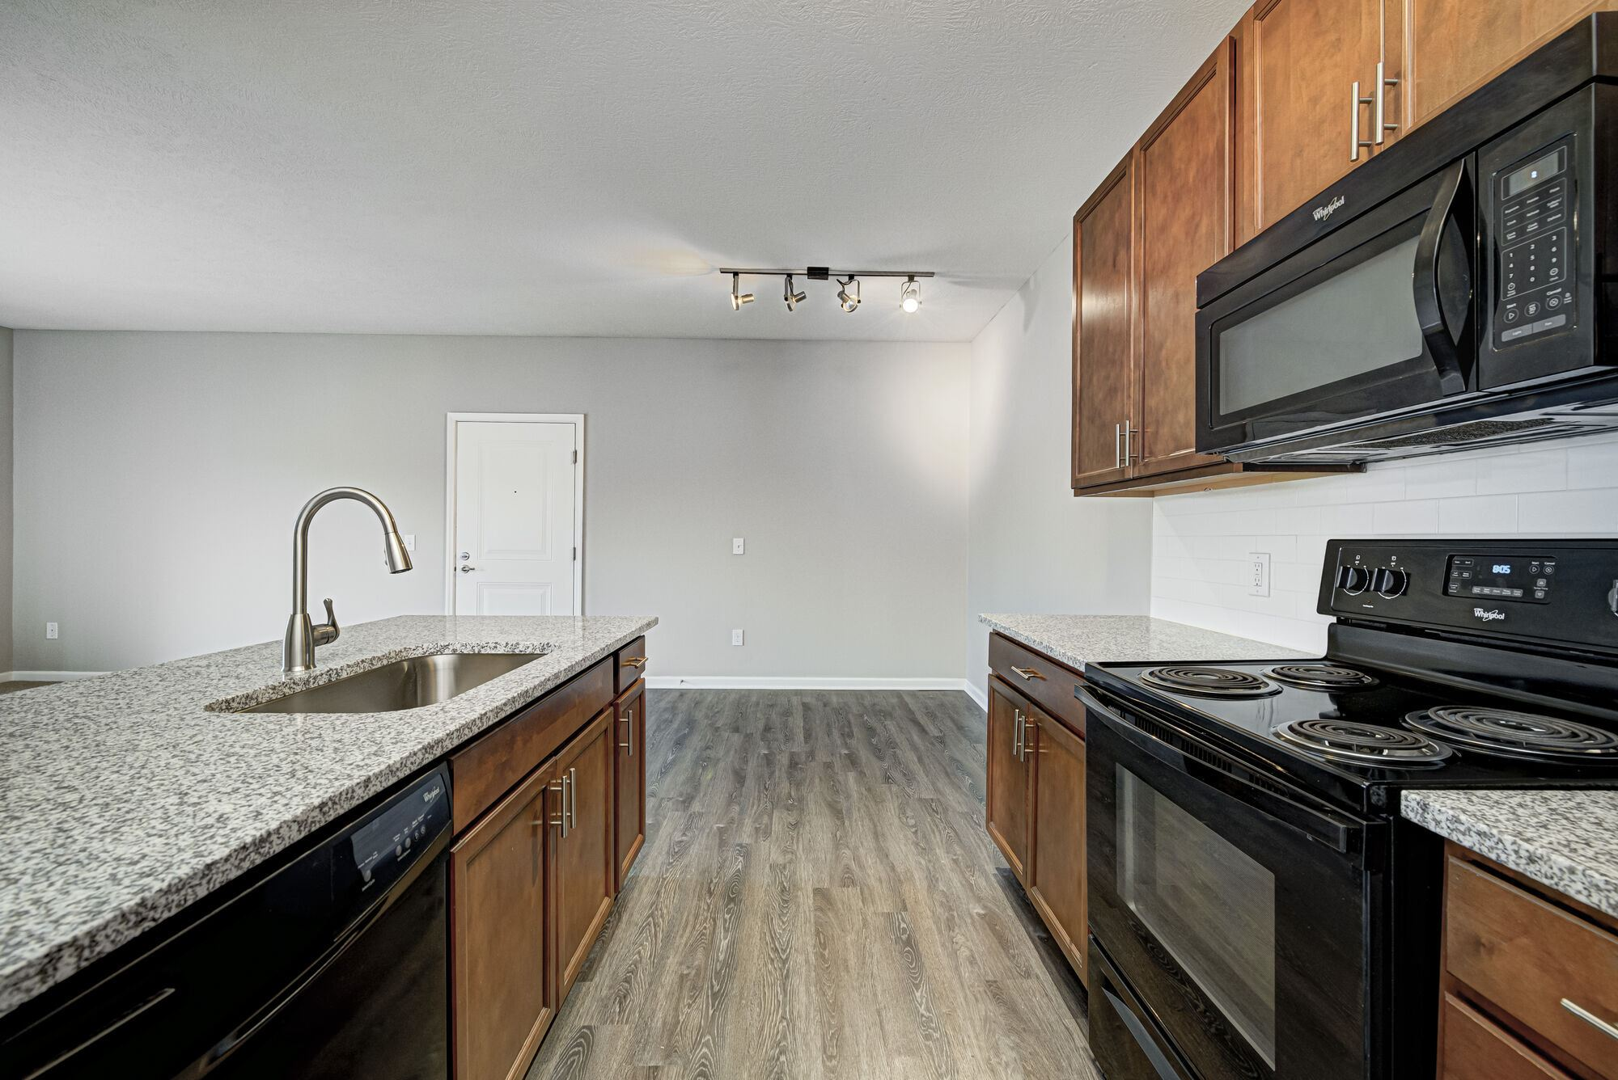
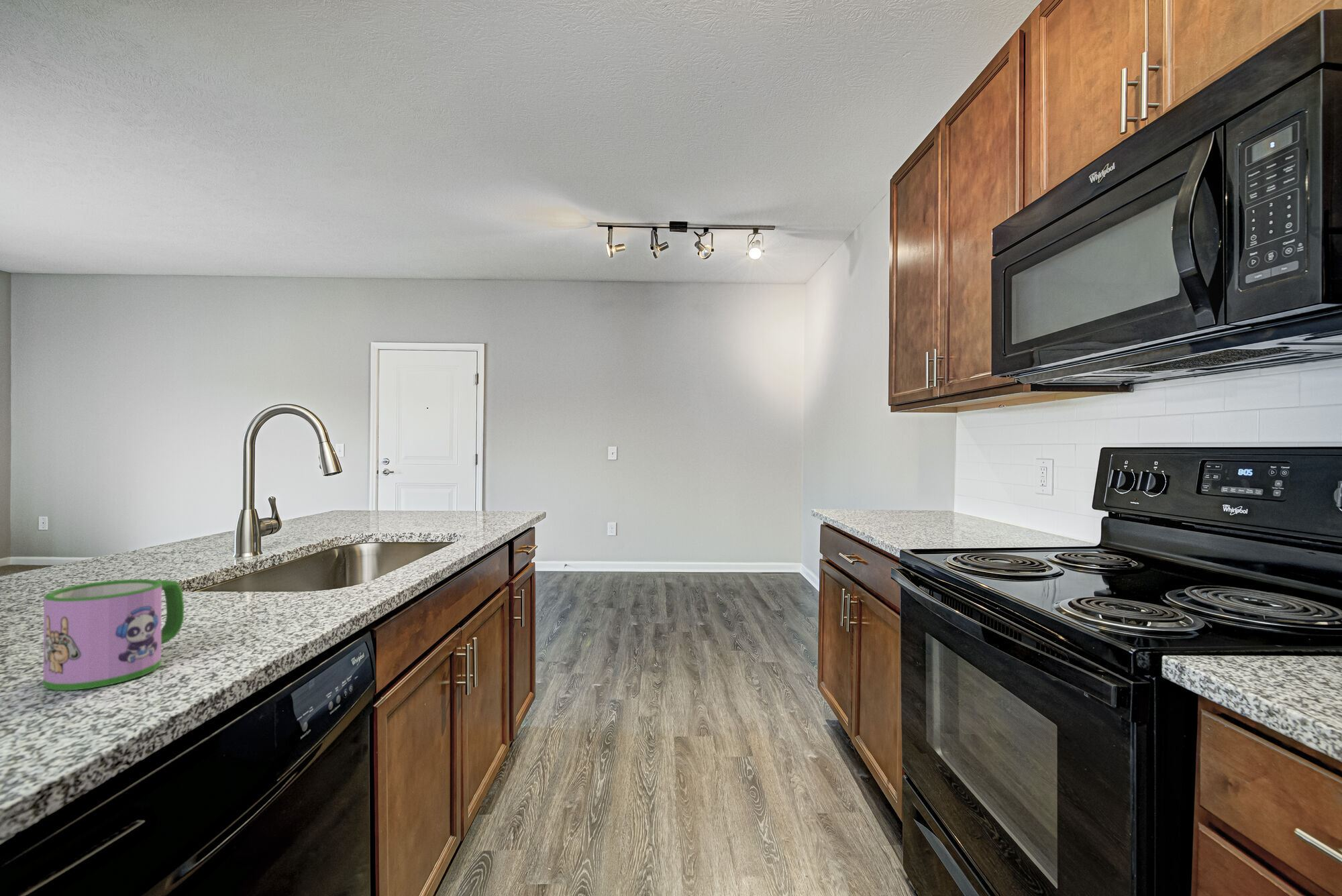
+ mug [42,579,185,691]
